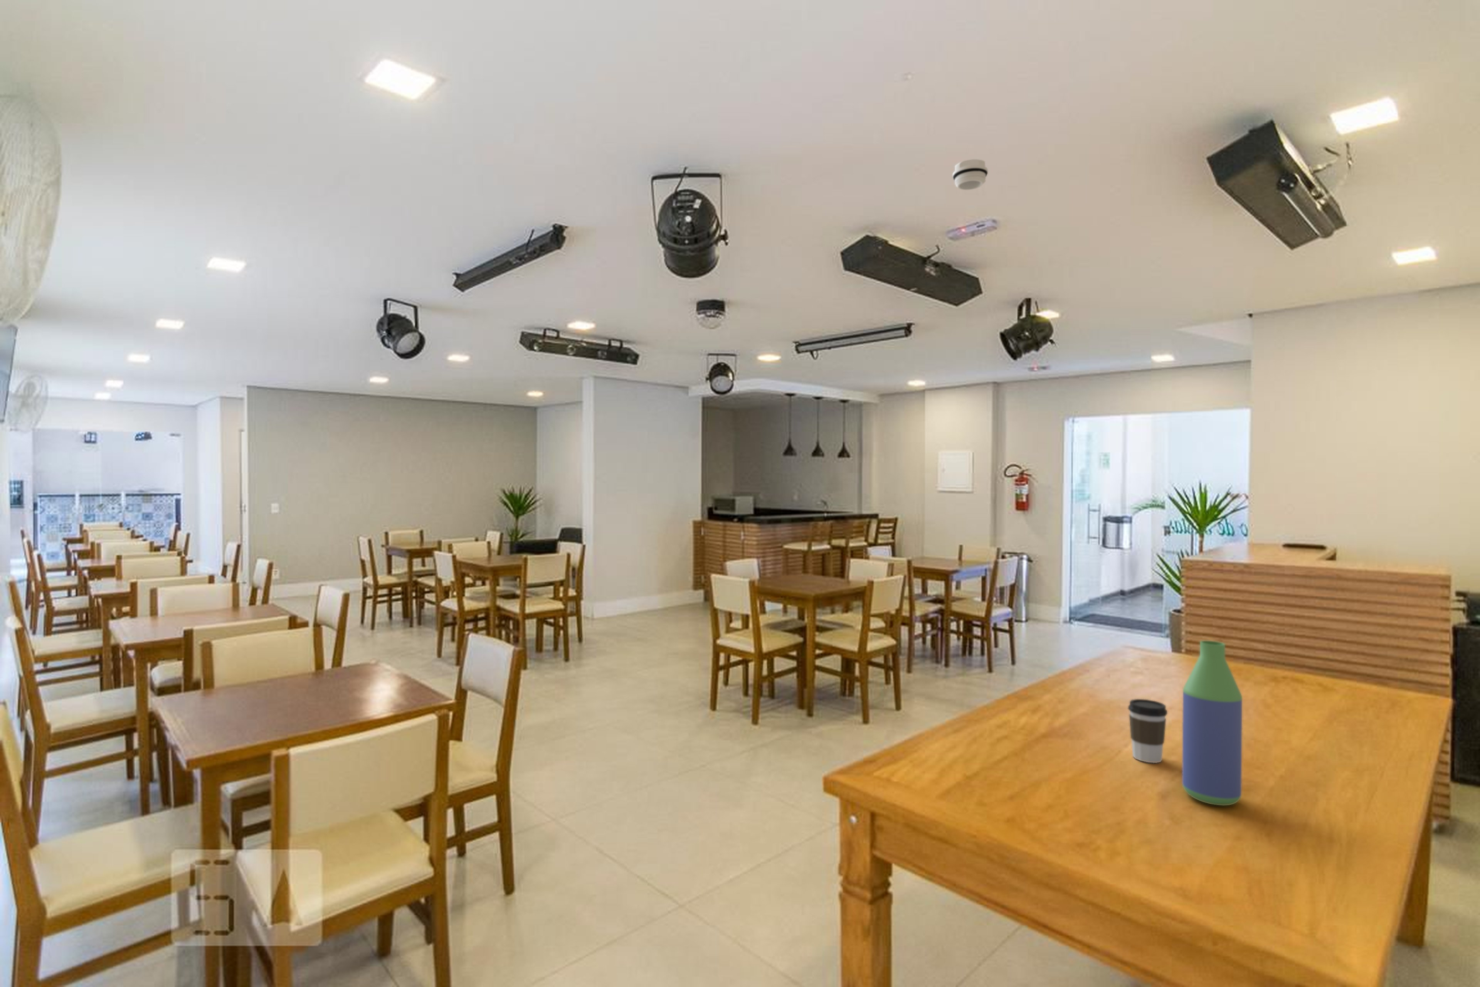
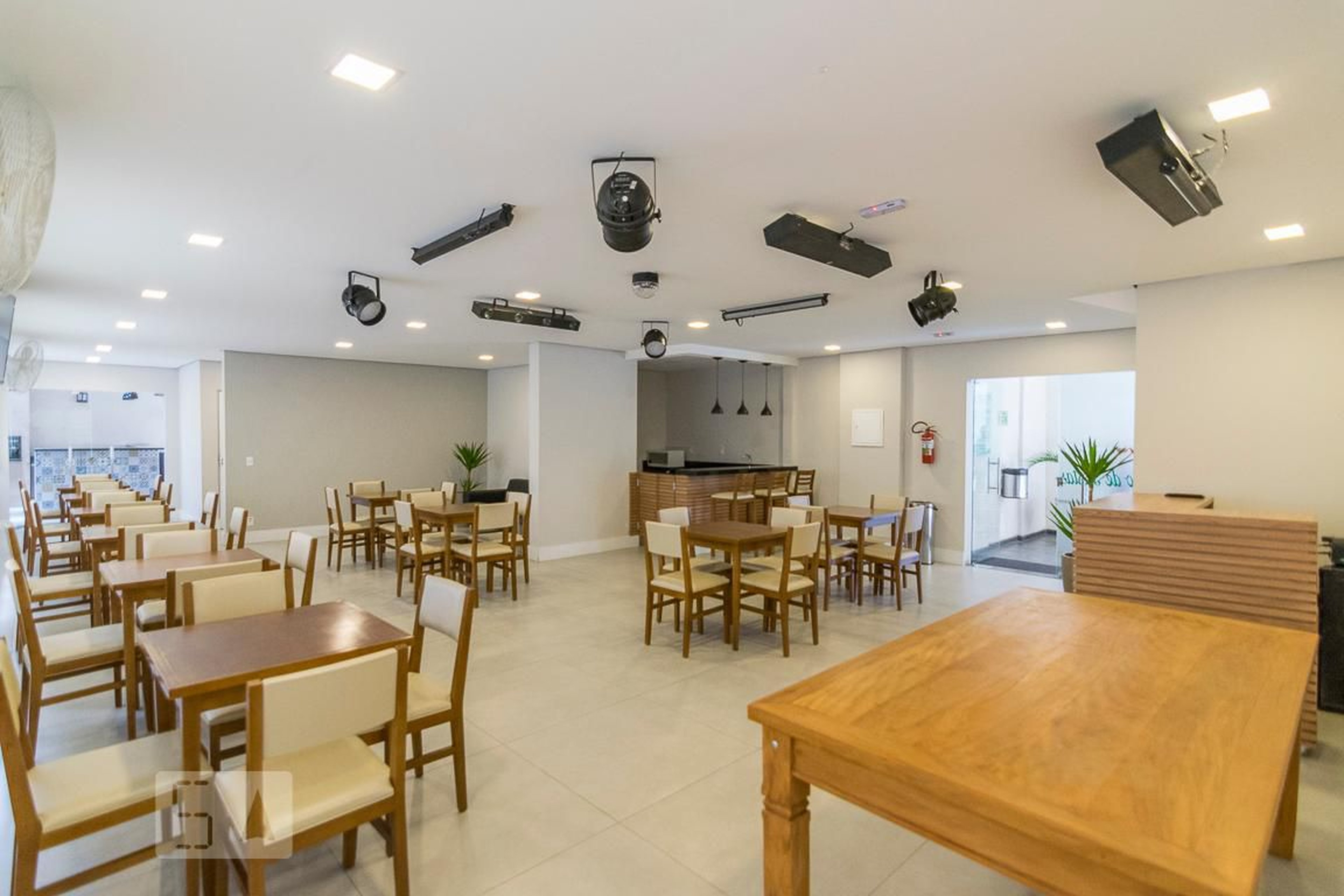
- bottle [1182,640,1242,806]
- coffee cup [1128,698,1168,763]
- smoke detector [953,159,988,191]
